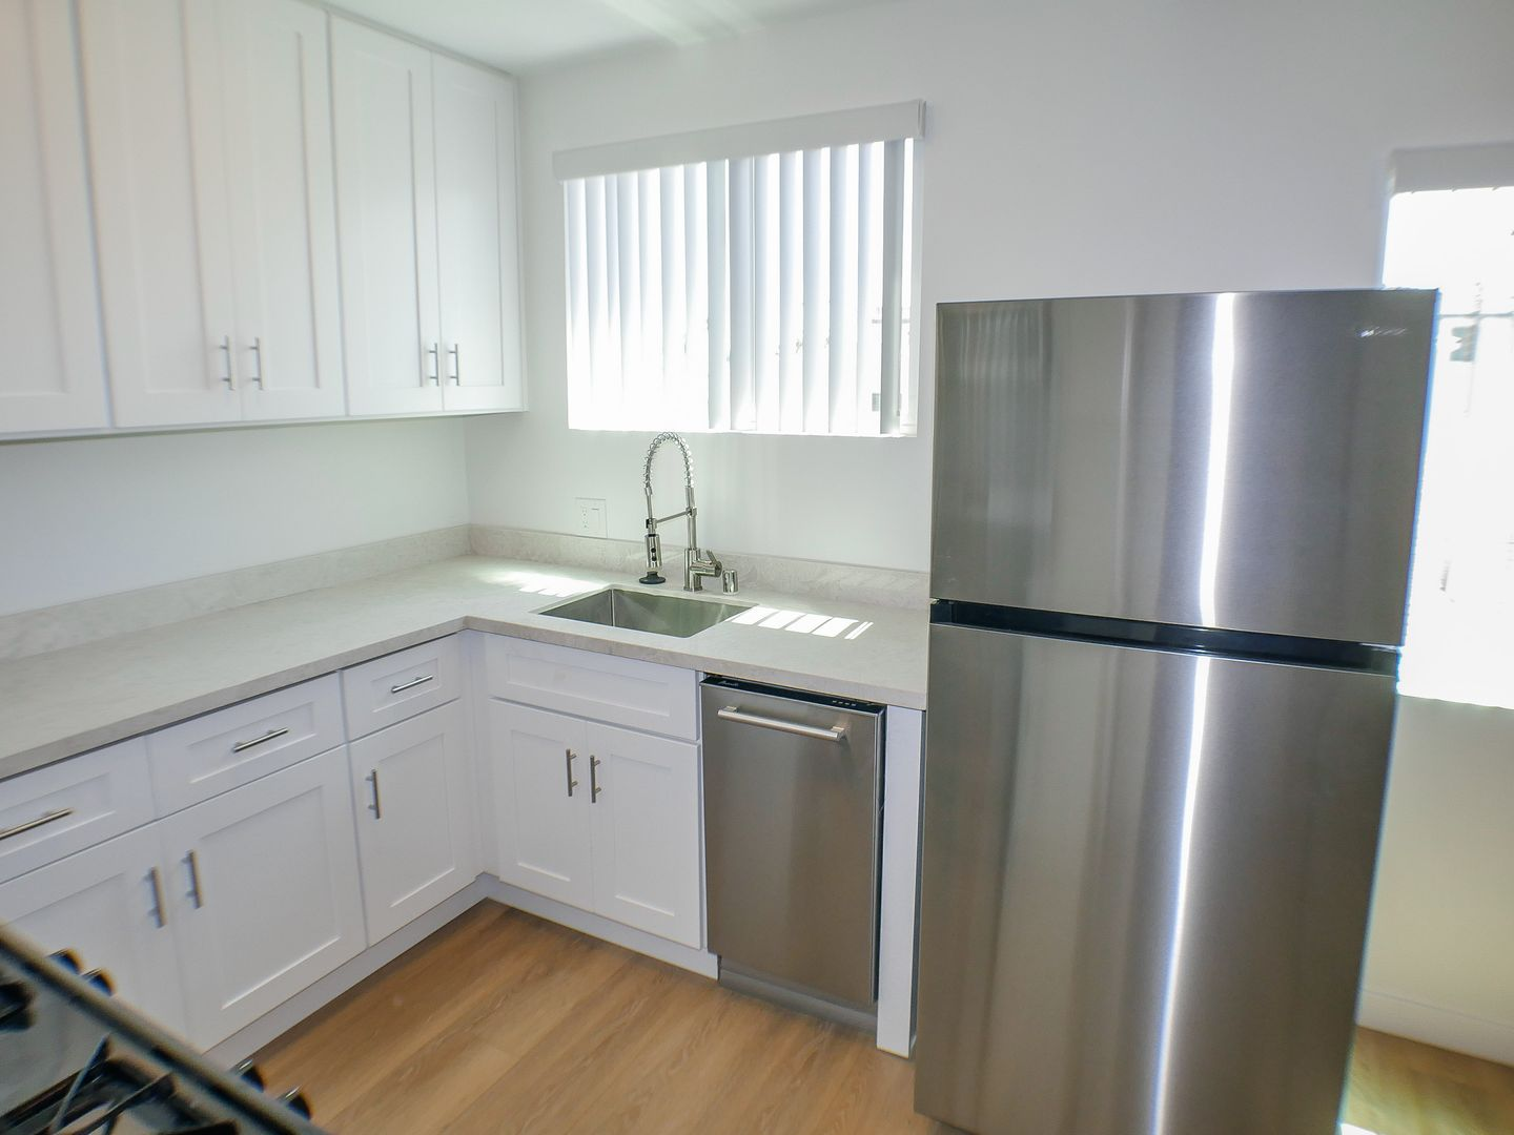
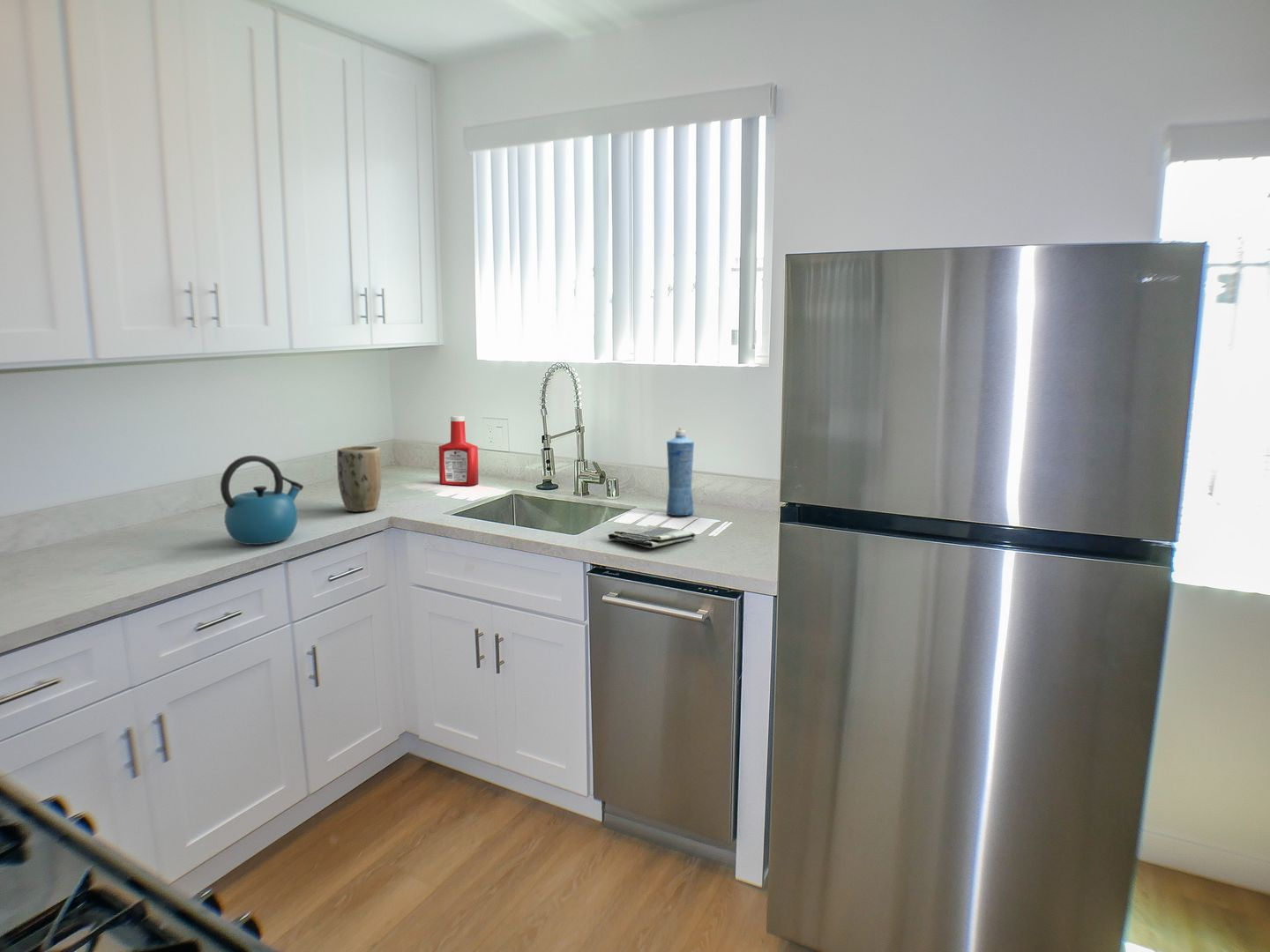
+ plant pot [336,445,383,512]
+ soap bottle [438,415,479,487]
+ dish towel [608,524,697,549]
+ kettle [220,455,304,546]
+ squeeze bottle [666,426,695,517]
